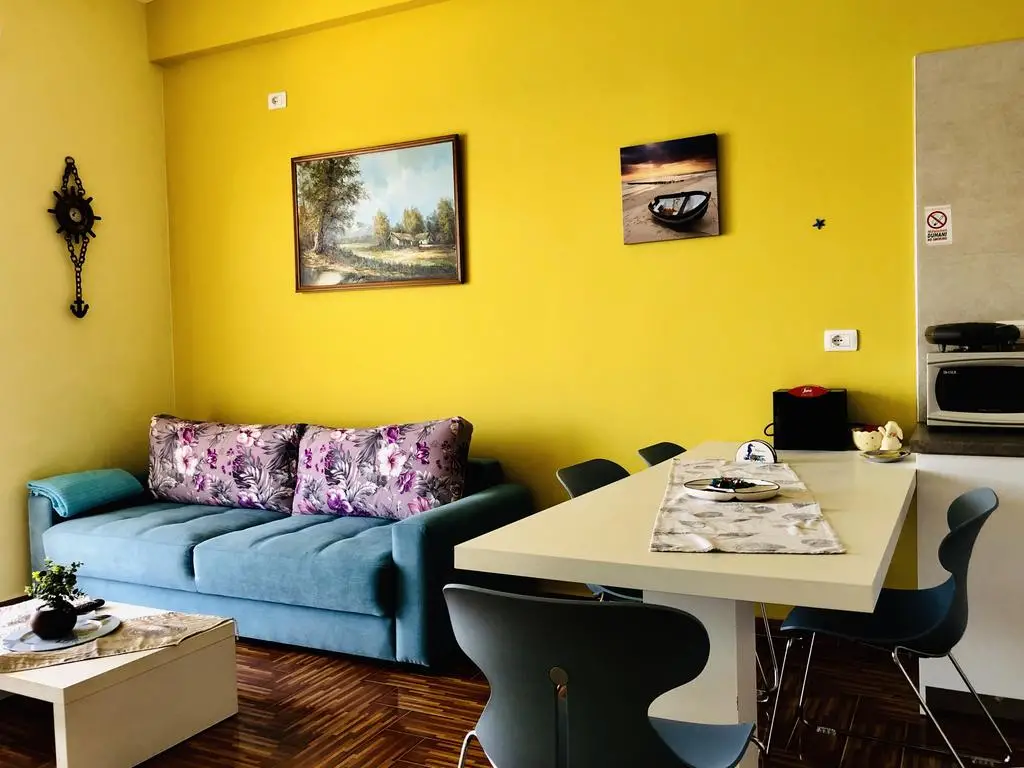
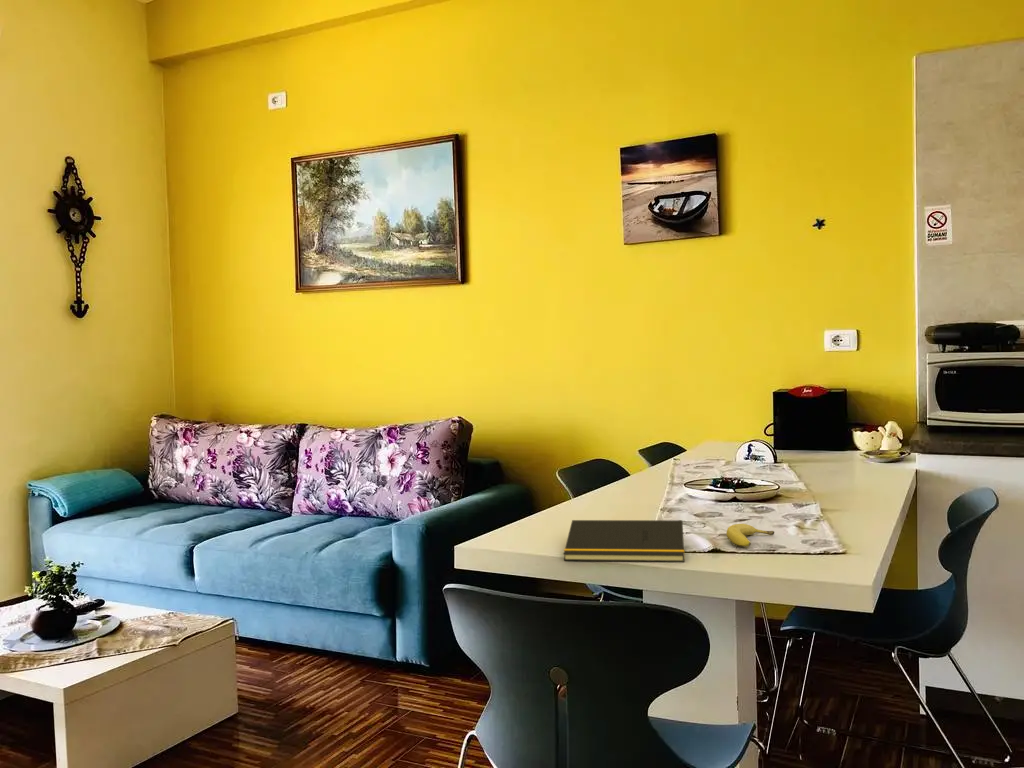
+ fruit [726,523,775,547]
+ notepad [563,519,685,563]
